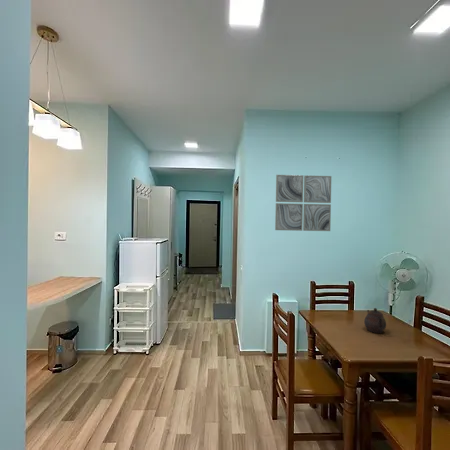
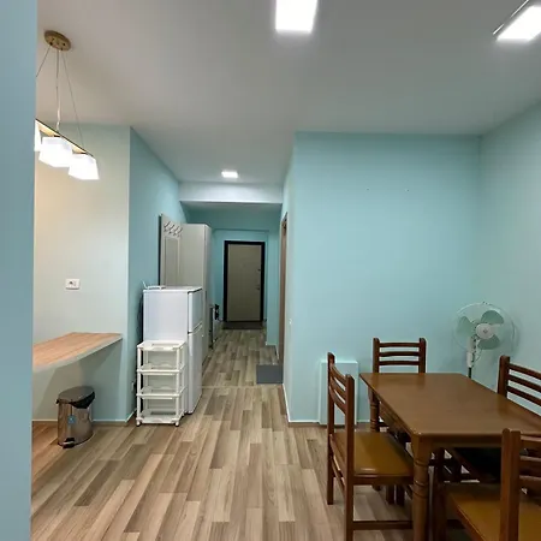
- wall art [274,174,332,232]
- teapot [363,307,387,334]
